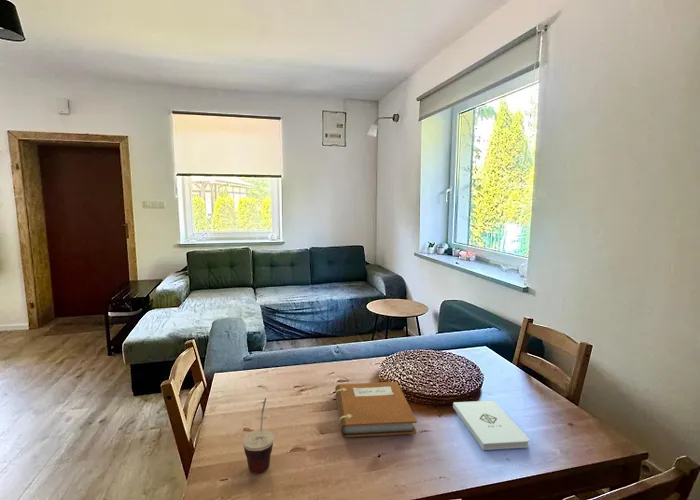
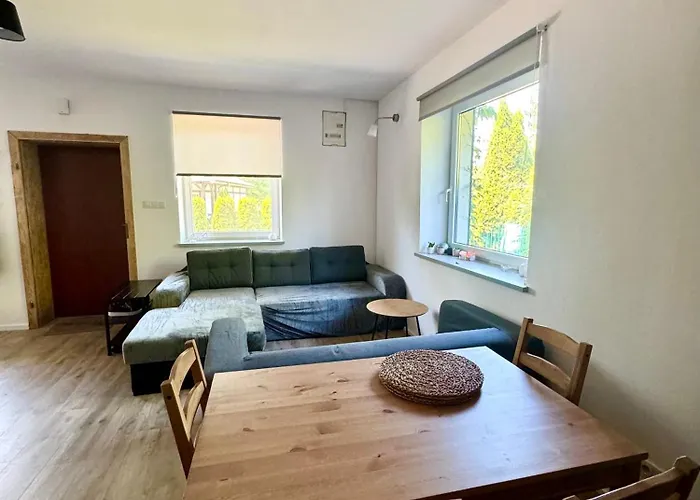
- notebook [334,381,418,438]
- notepad [452,400,530,451]
- cup [242,397,275,474]
